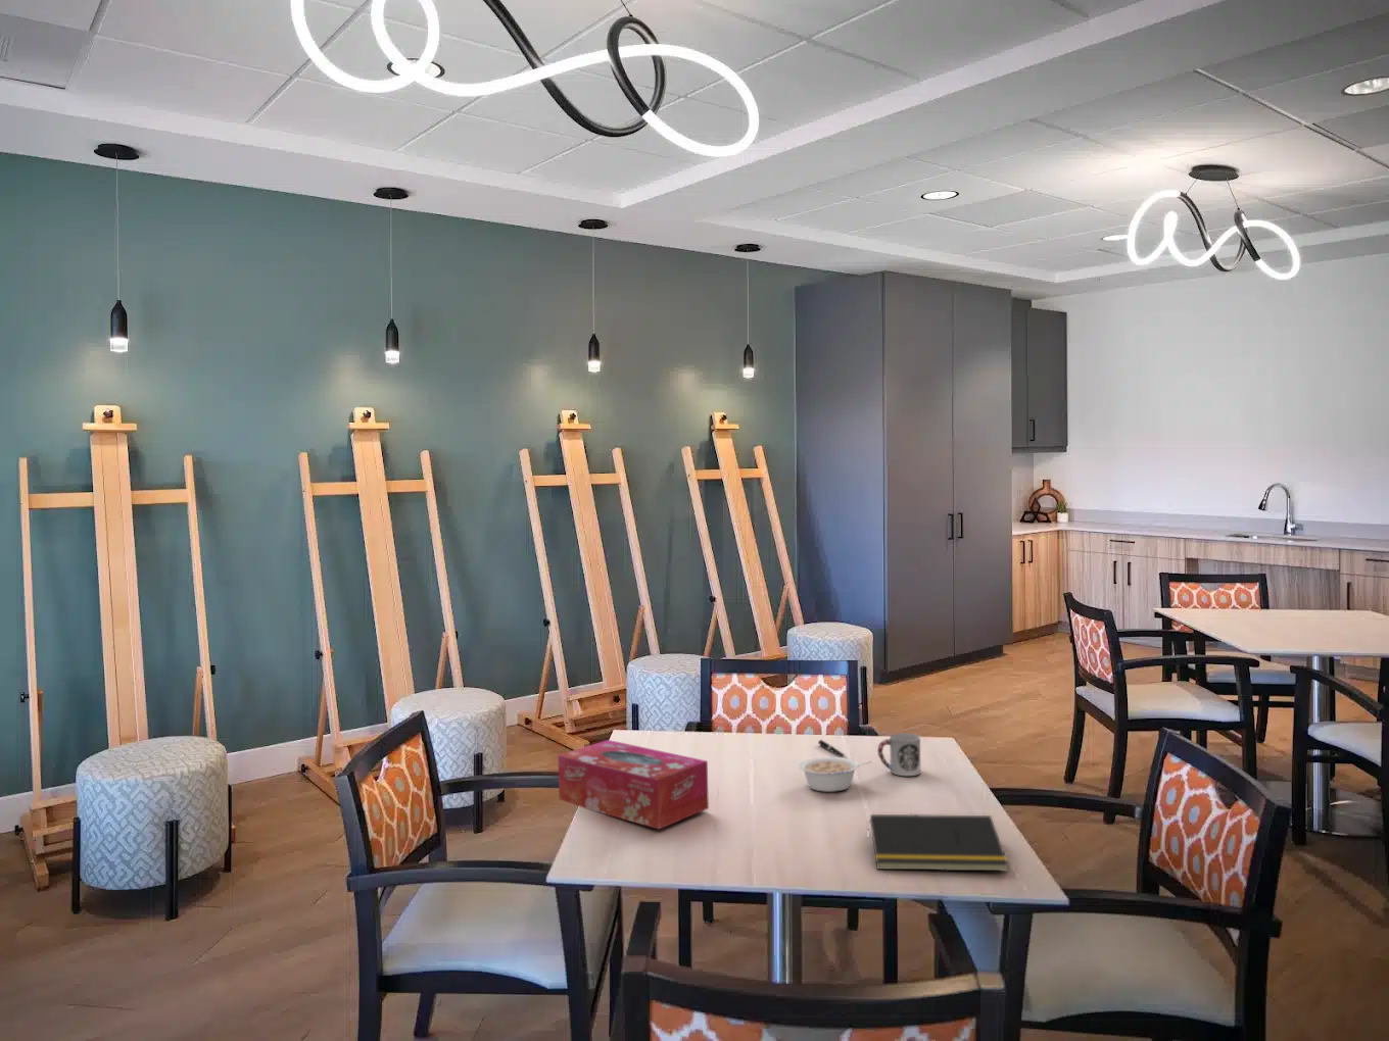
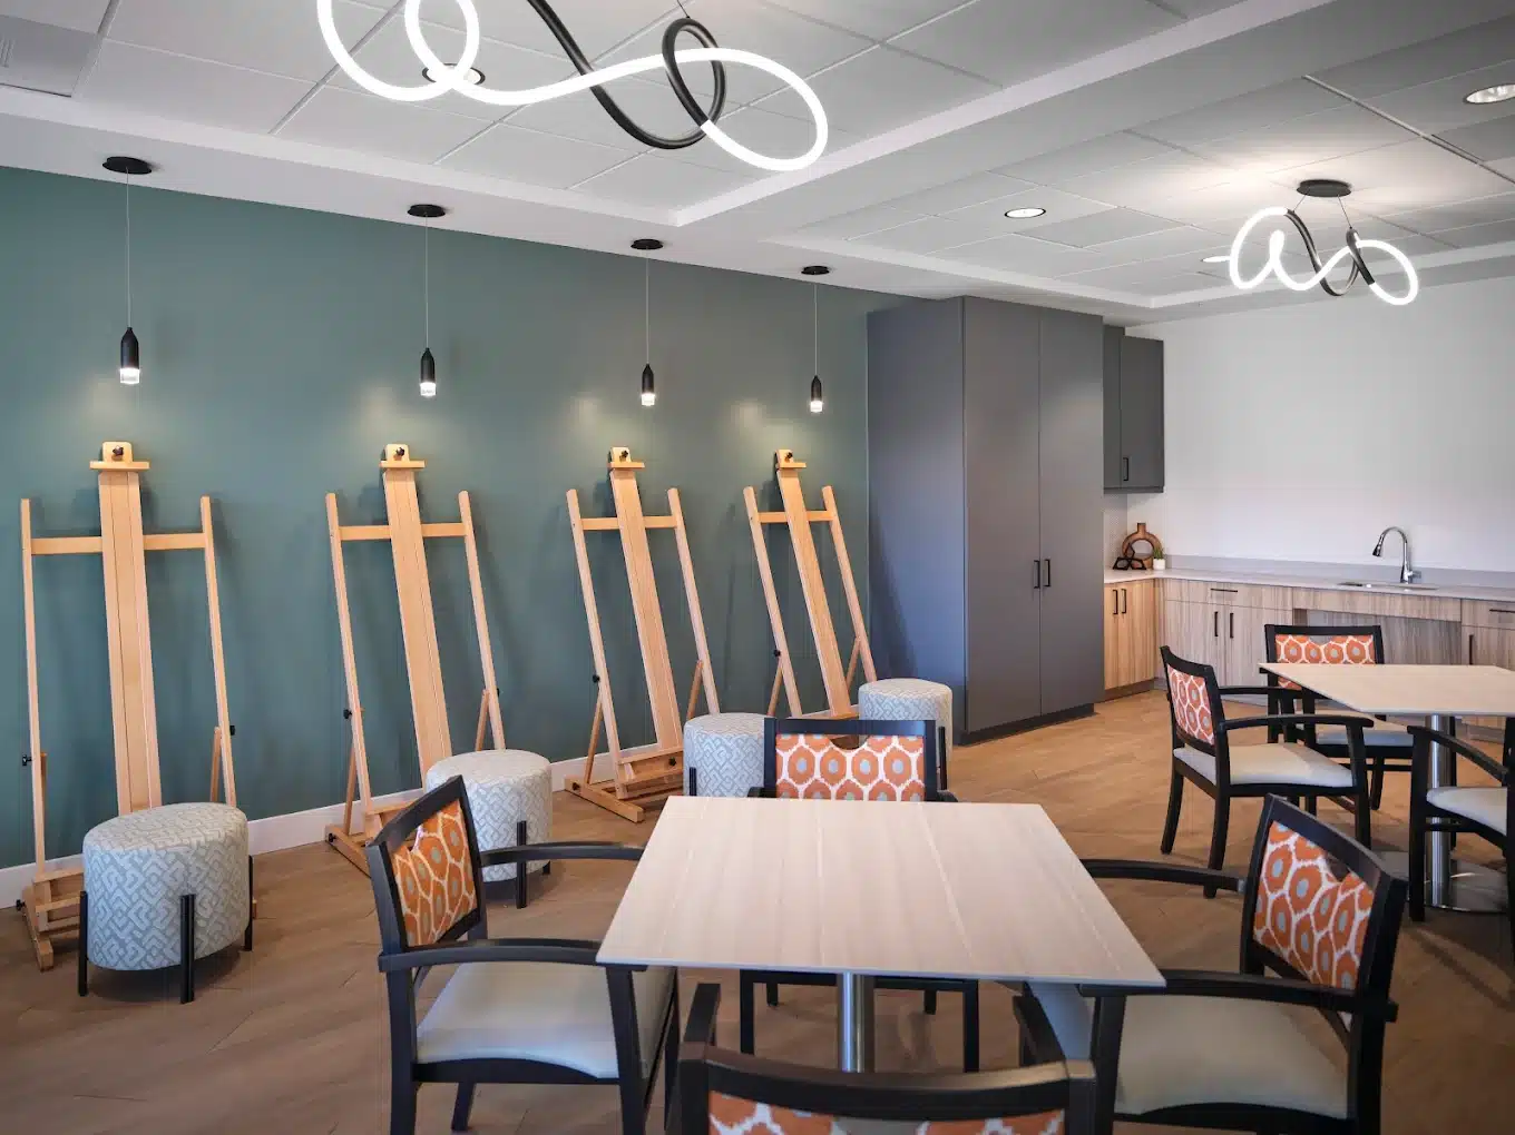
- pen [817,739,849,758]
- notepad [867,814,1009,873]
- tissue box [557,739,710,831]
- cup [876,732,922,776]
- legume [797,757,872,793]
